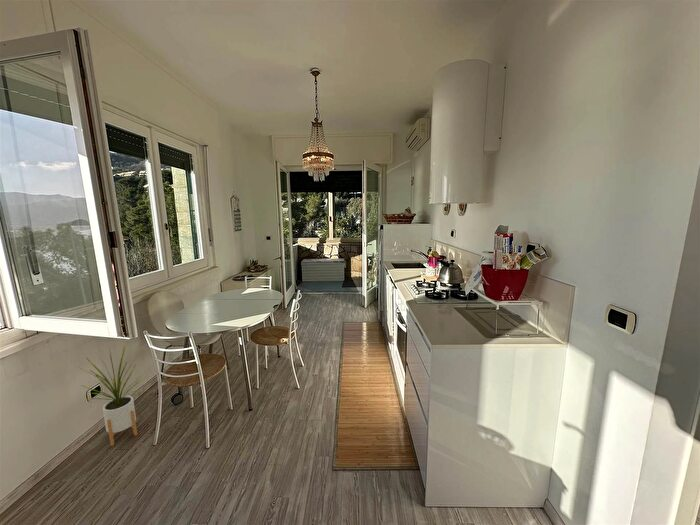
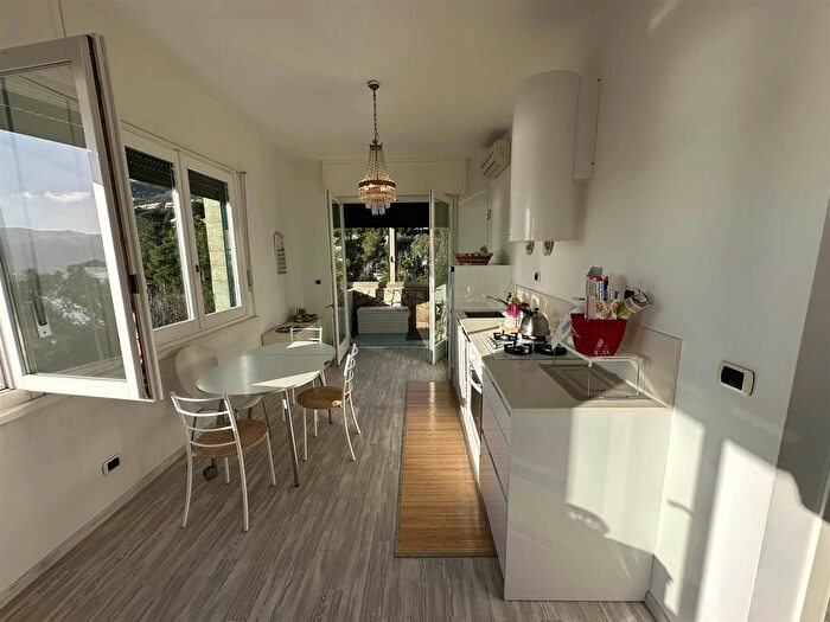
- house plant [76,345,146,447]
